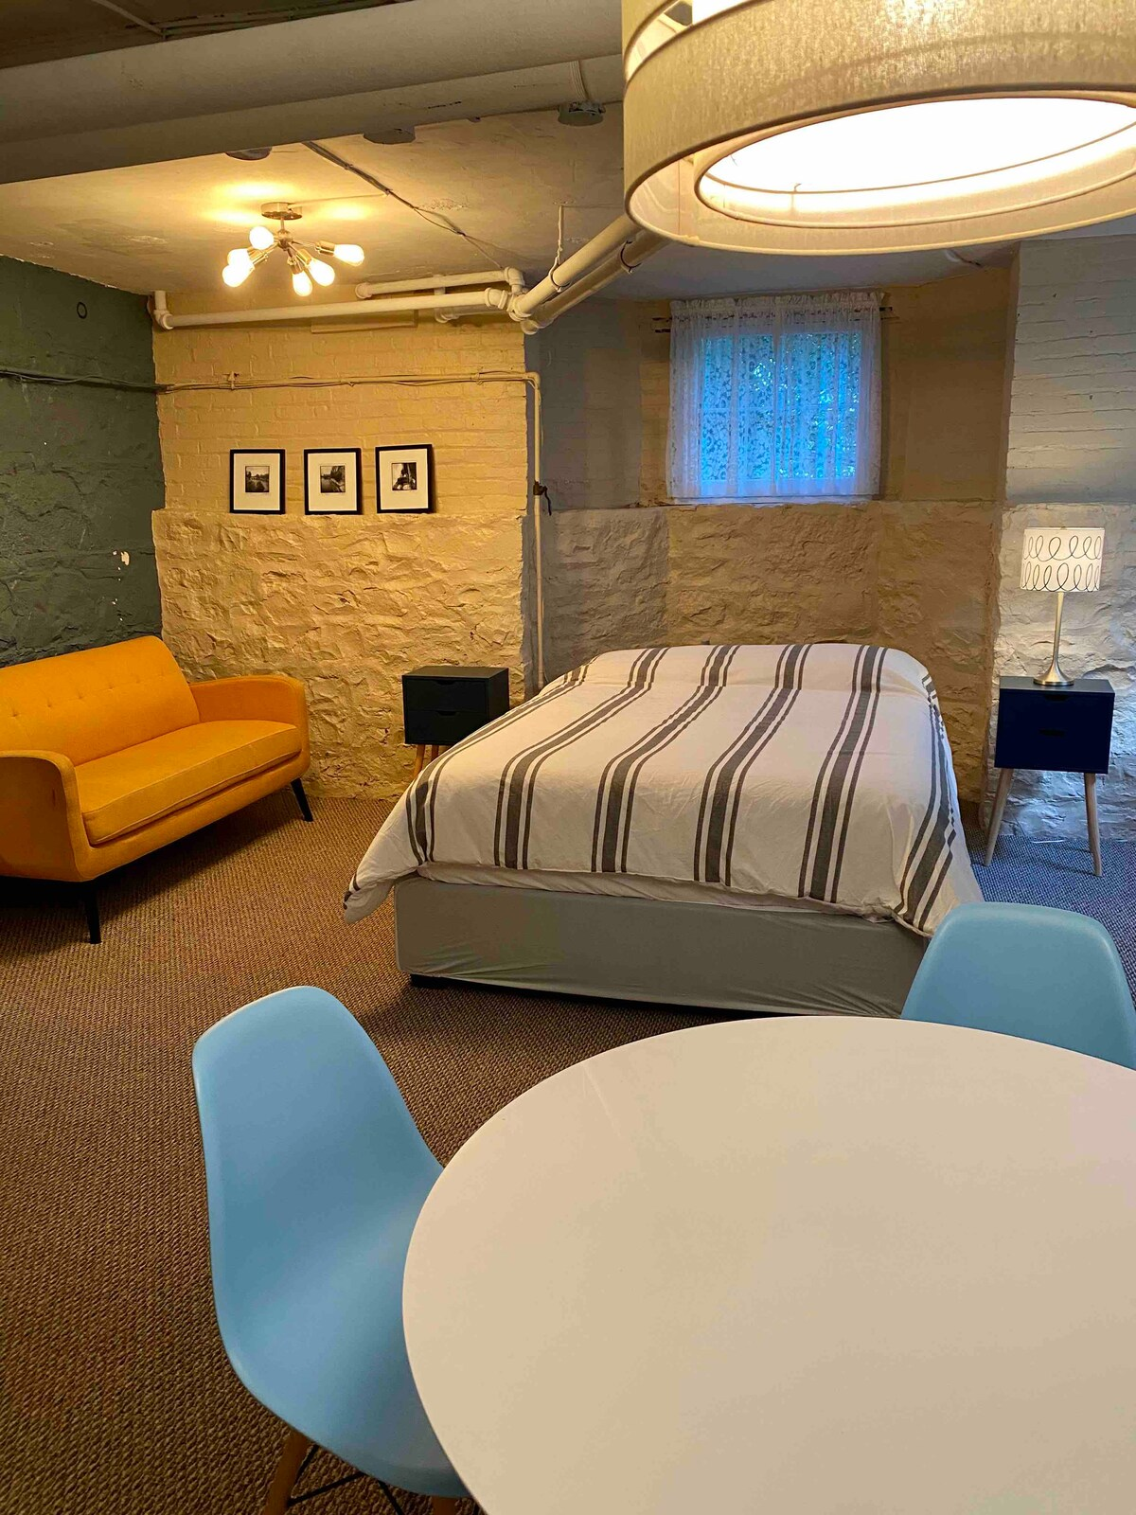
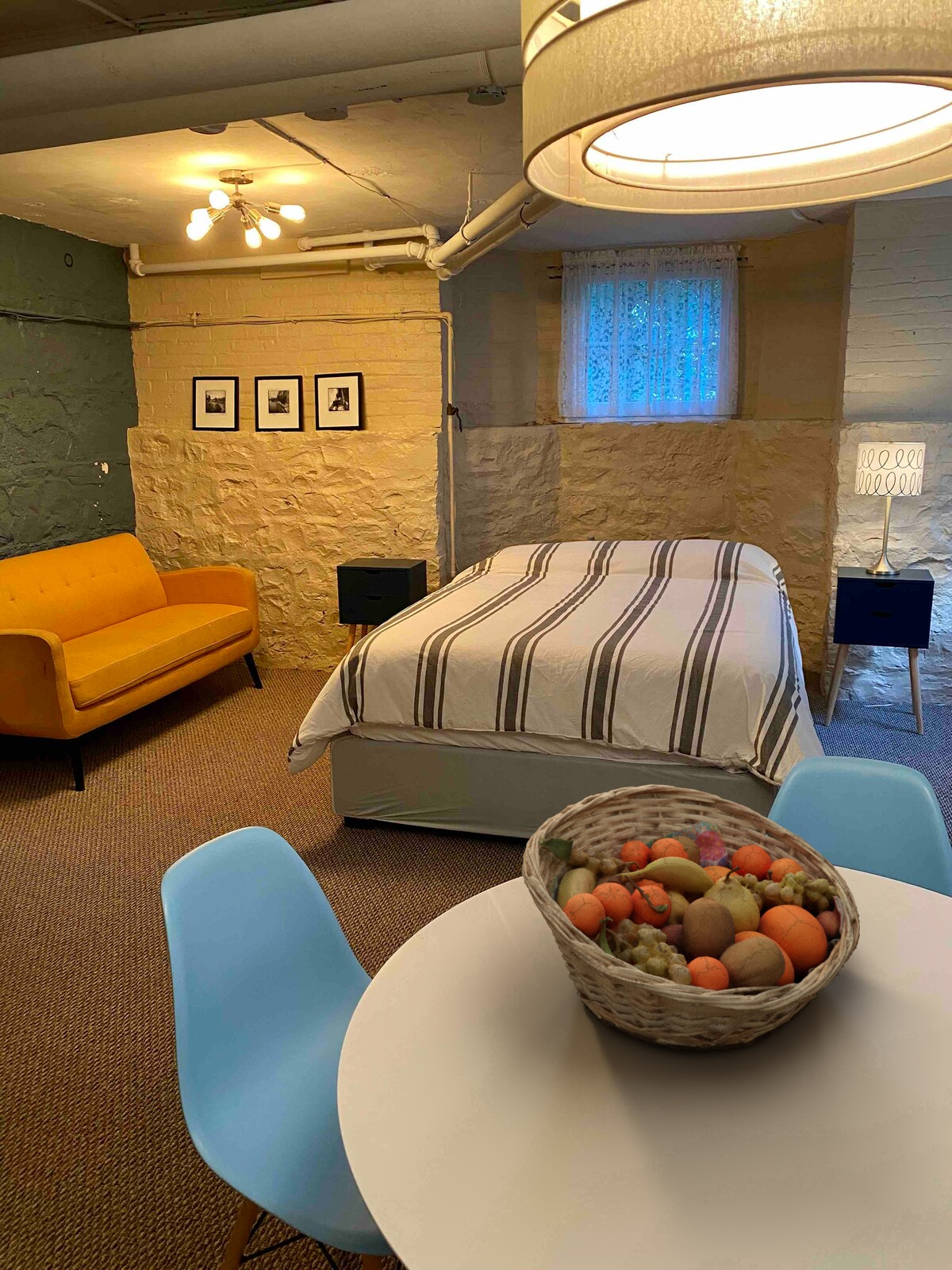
+ fruit basket [521,783,861,1051]
